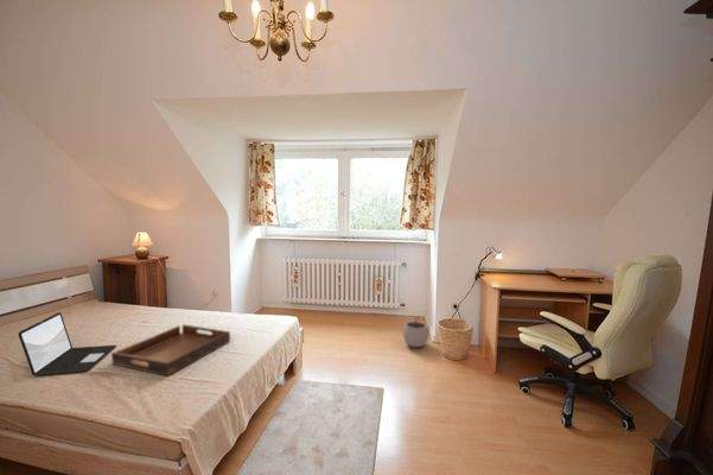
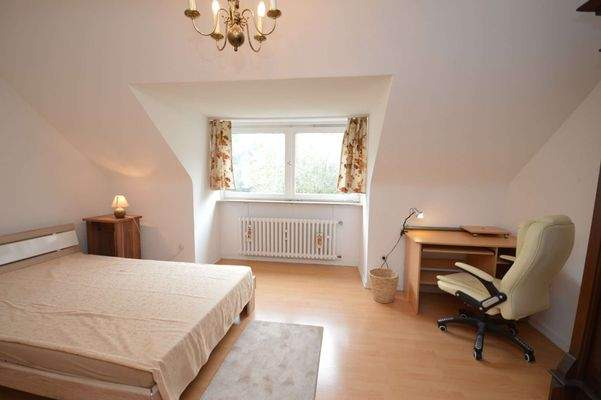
- plant pot [402,315,429,348]
- serving tray [110,324,231,378]
- laptop [17,311,117,378]
